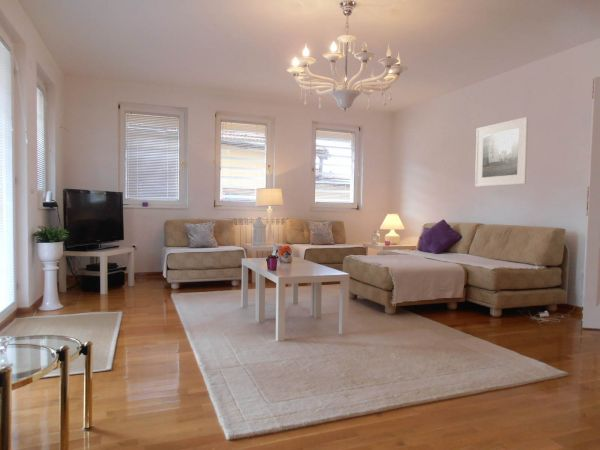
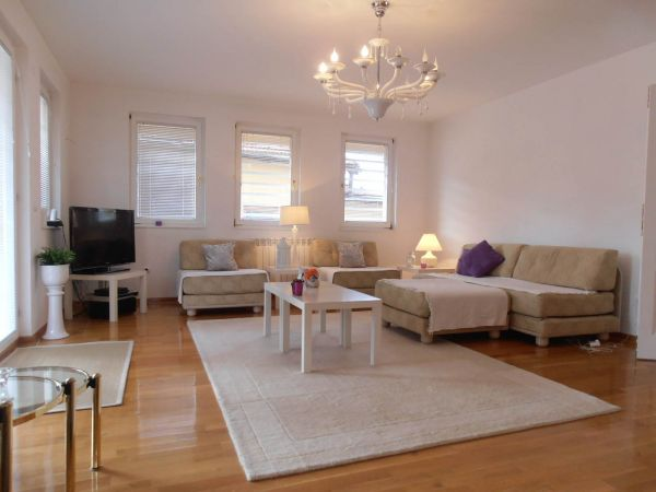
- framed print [474,116,529,188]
